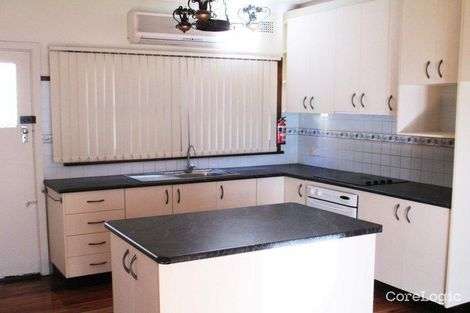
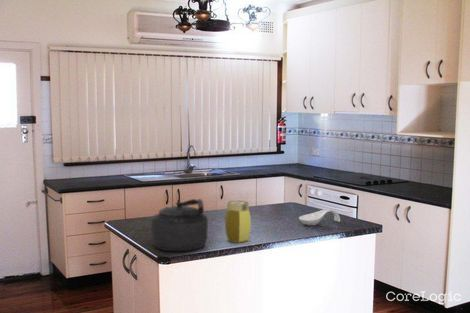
+ kettle [150,198,209,252]
+ spoon rest [298,208,341,226]
+ jar [224,200,252,244]
